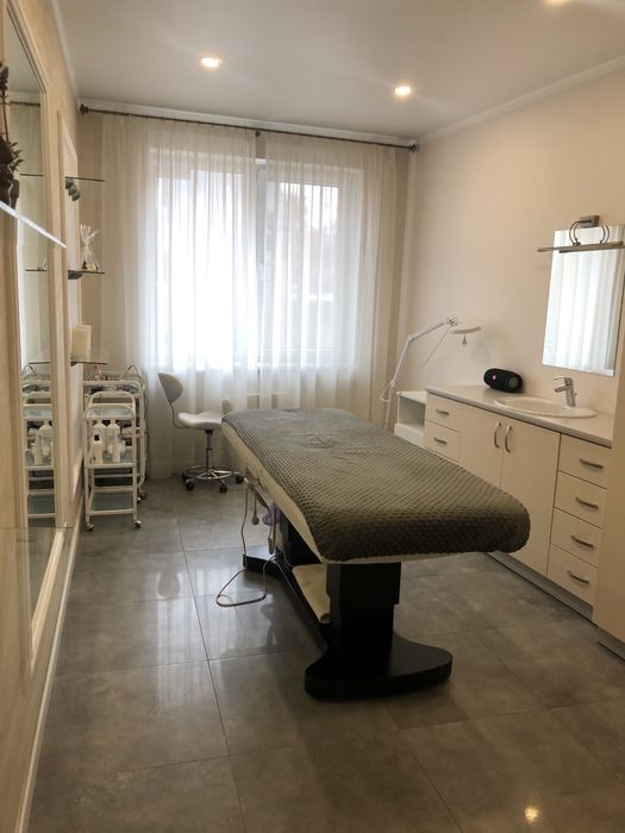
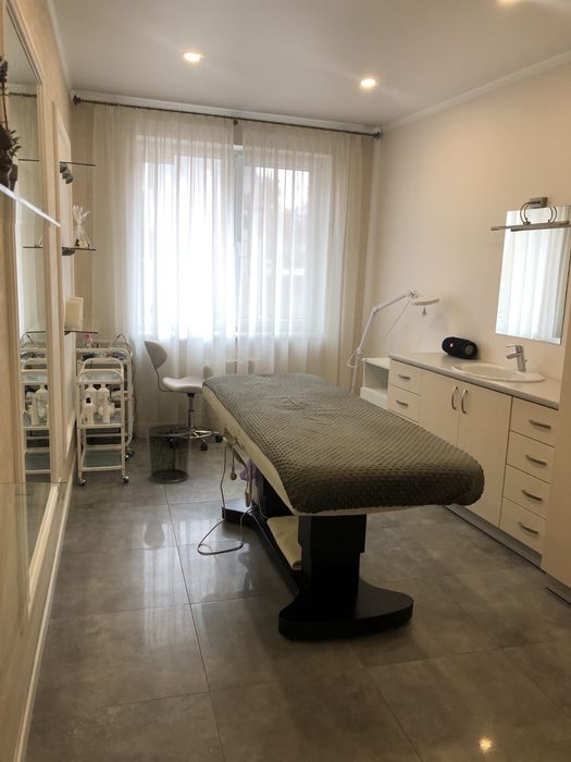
+ waste bin [145,423,194,484]
